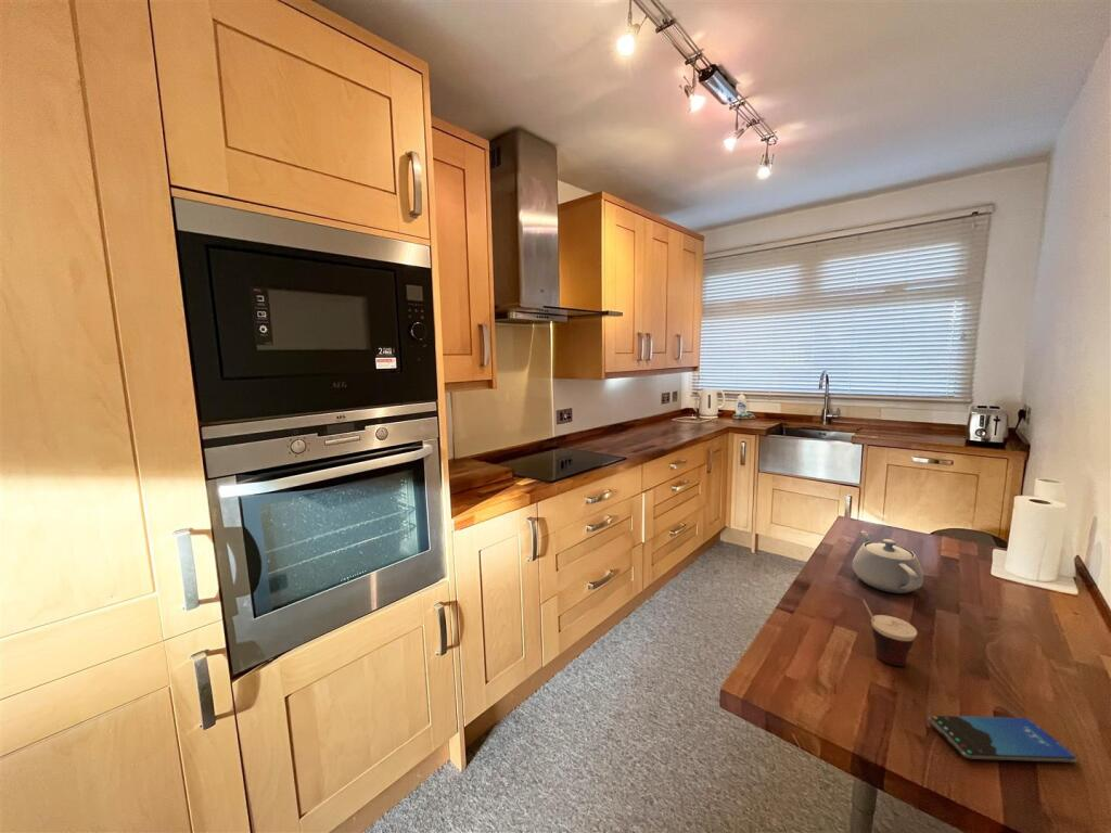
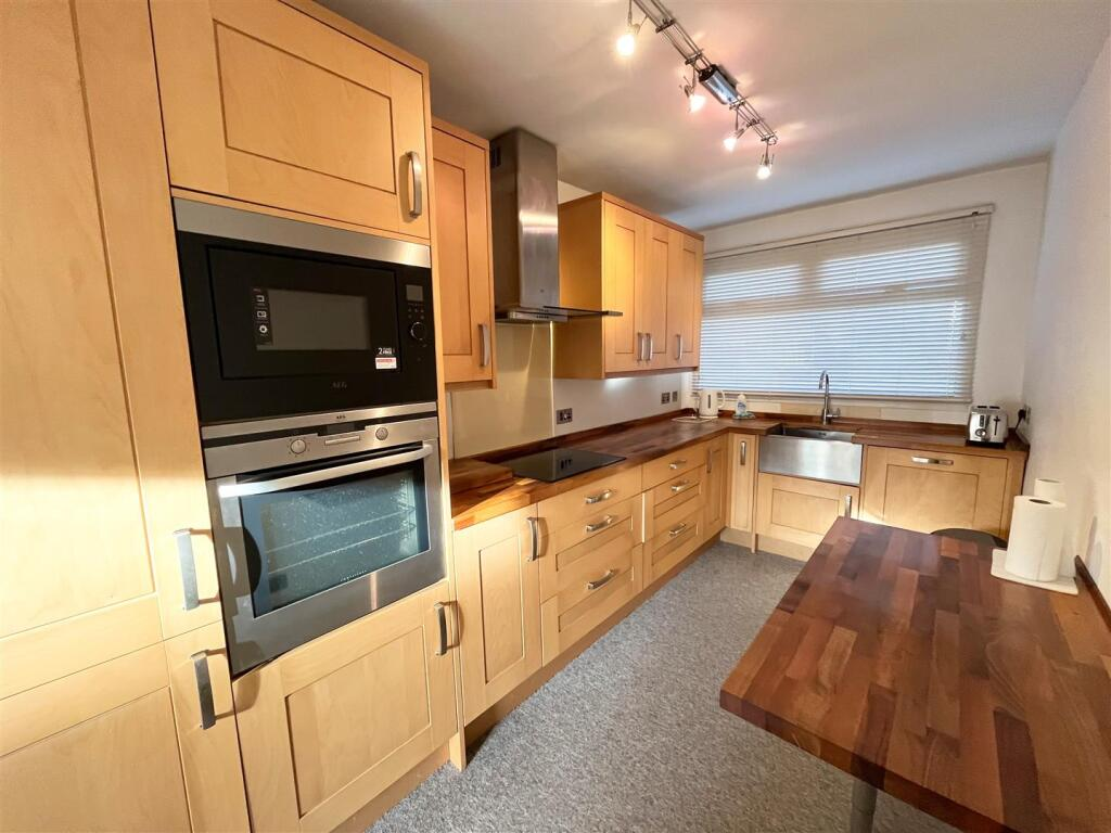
- teapot [851,530,924,594]
- cup [838,585,918,667]
- smartphone [927,715,1078,764]
